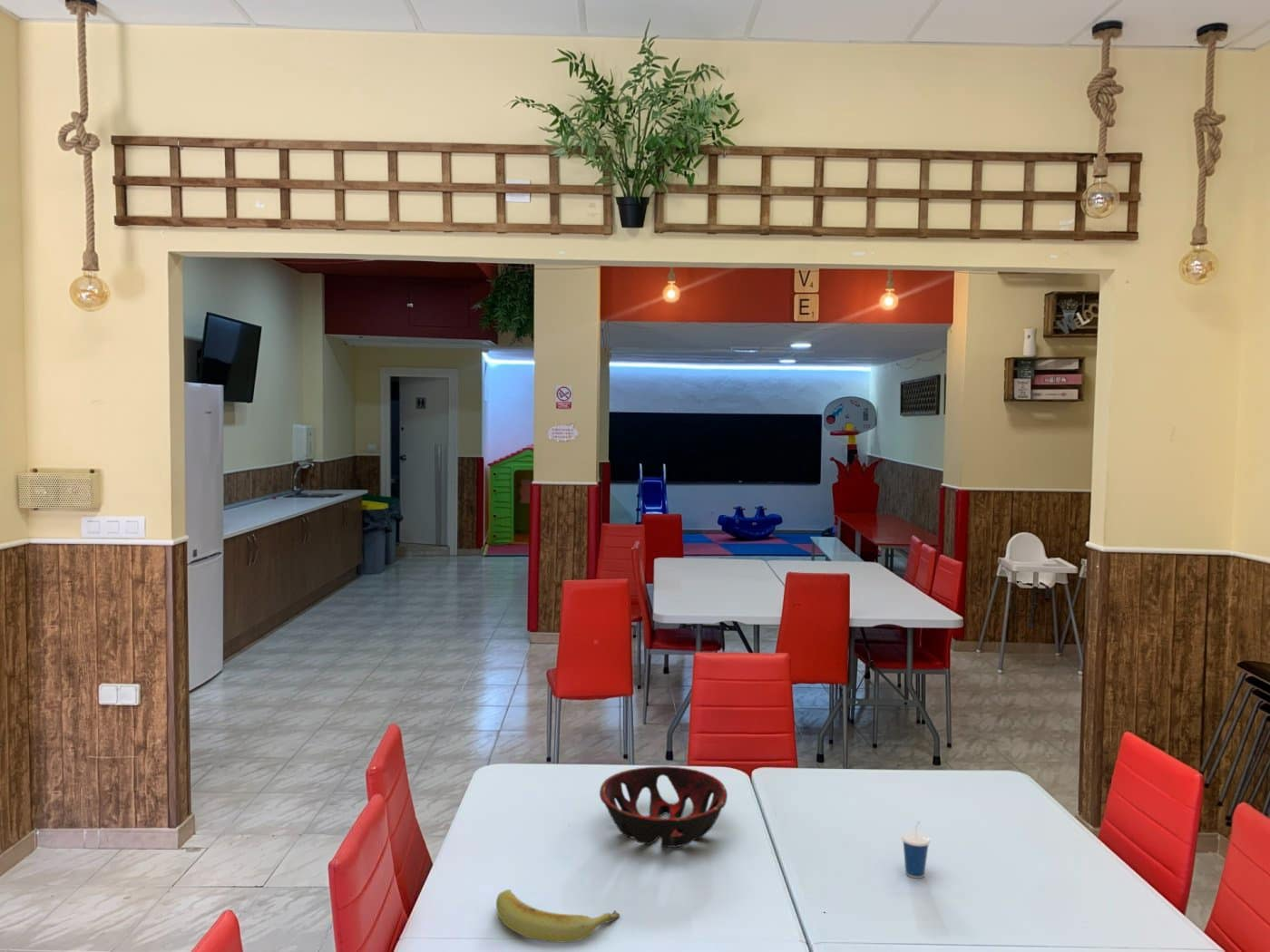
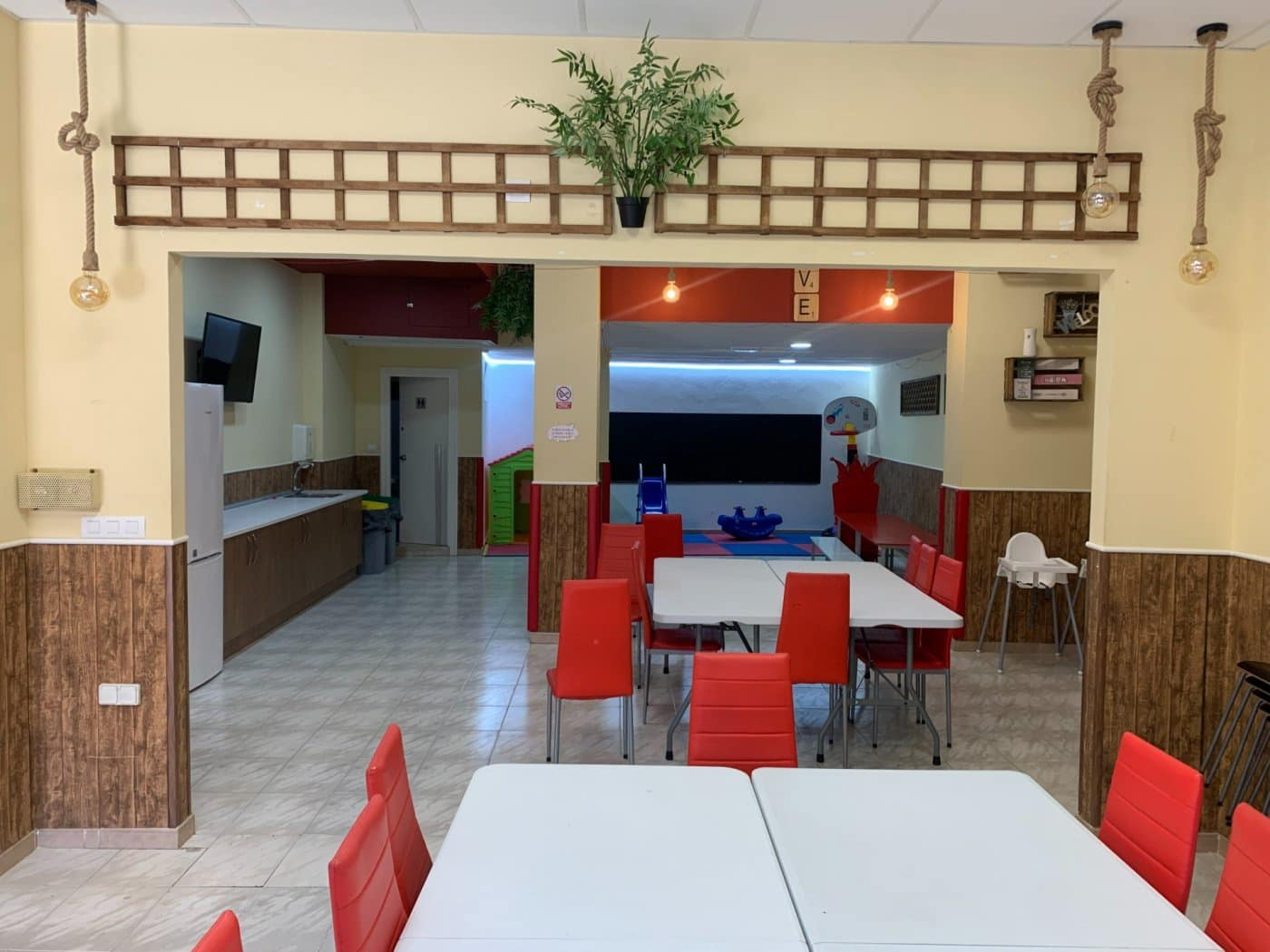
- banana [495,889,620,944]
- decorative bowl [599,765,728,849]
- cup [901,821,931,879]
